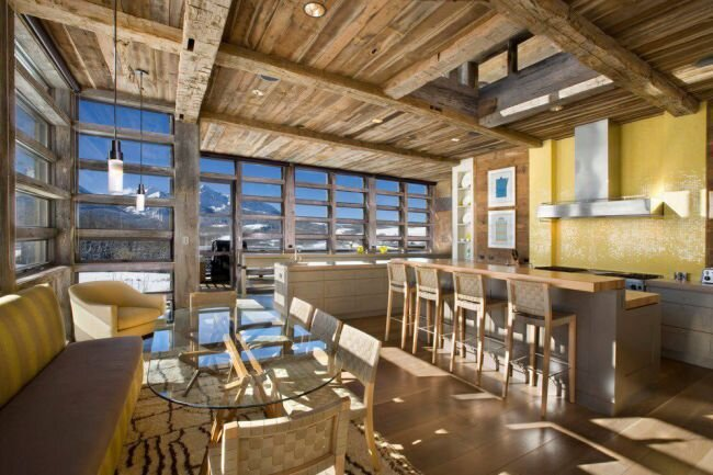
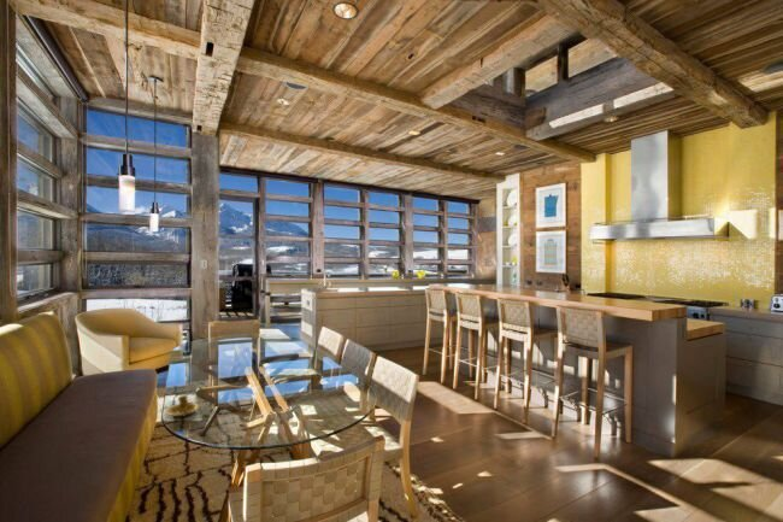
+ candlestick [163,394,202,418]
